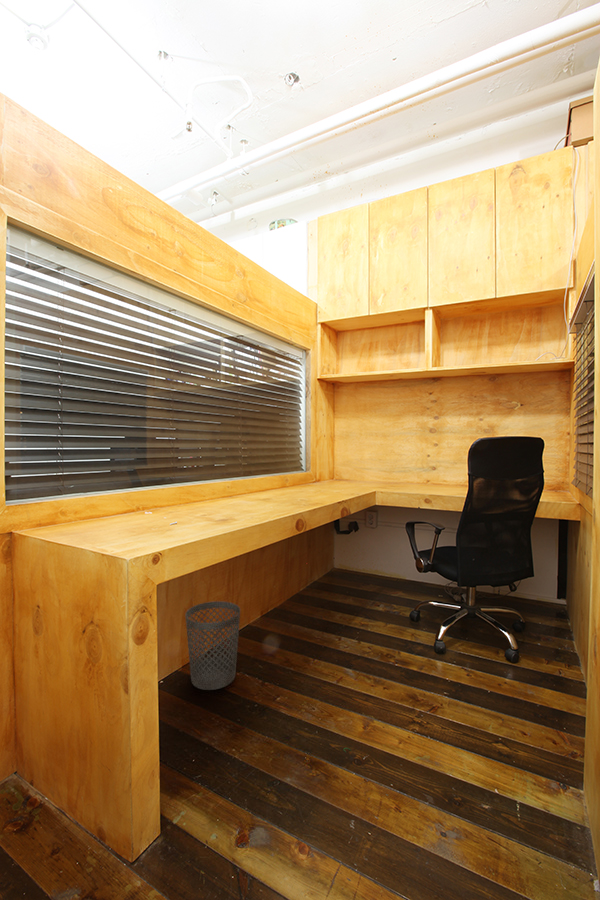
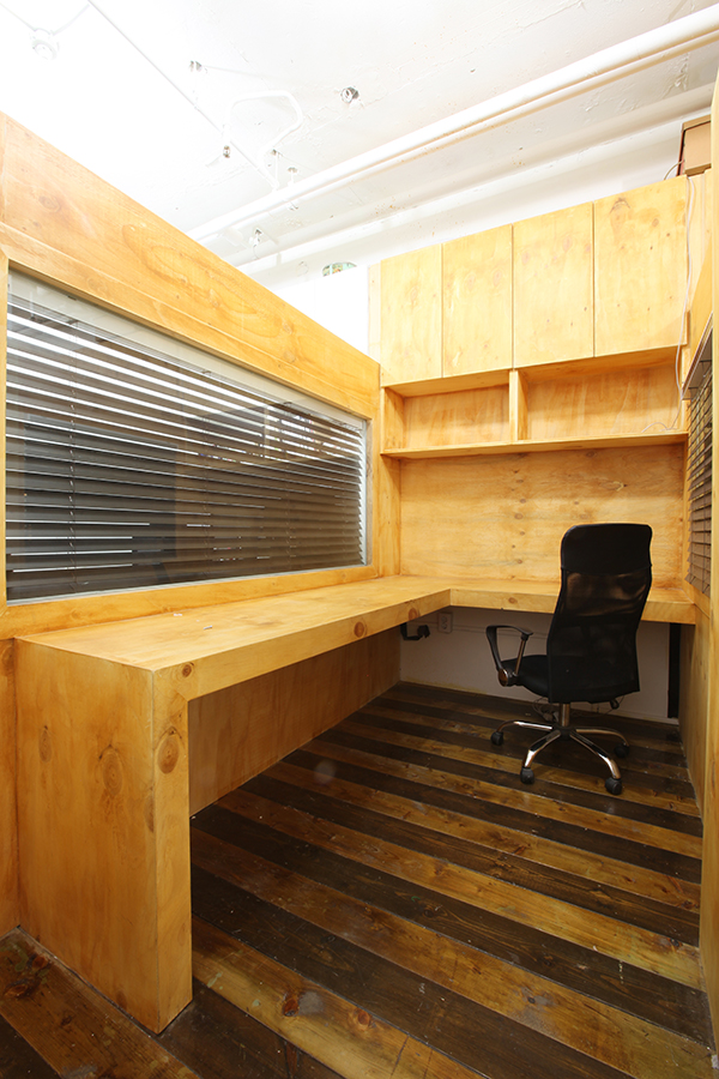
- wastebasket [184,600,241,691]
